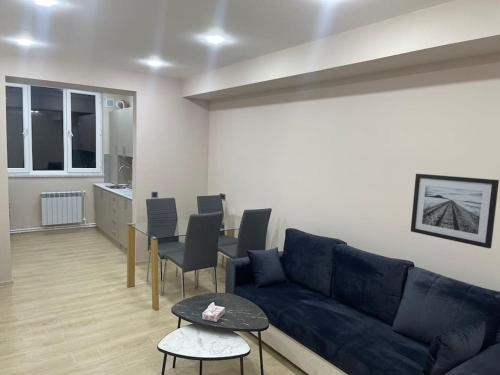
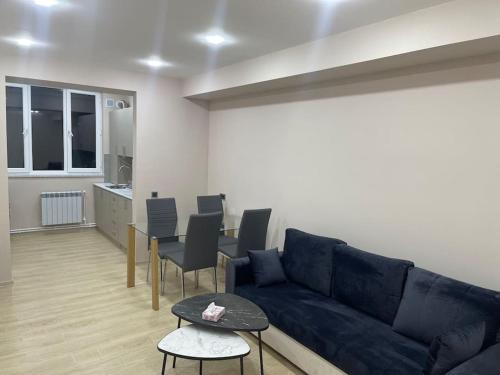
- wall art [410,173,500,249]
